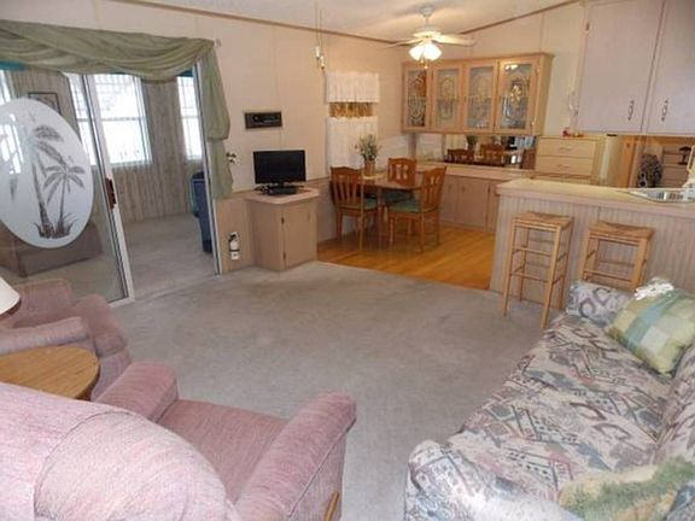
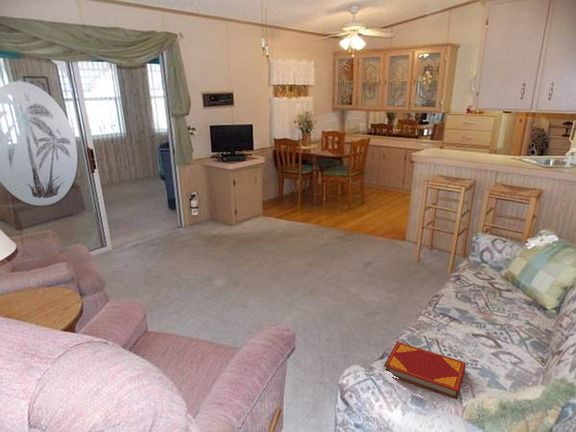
+ hardback book [383,341,467,401]
